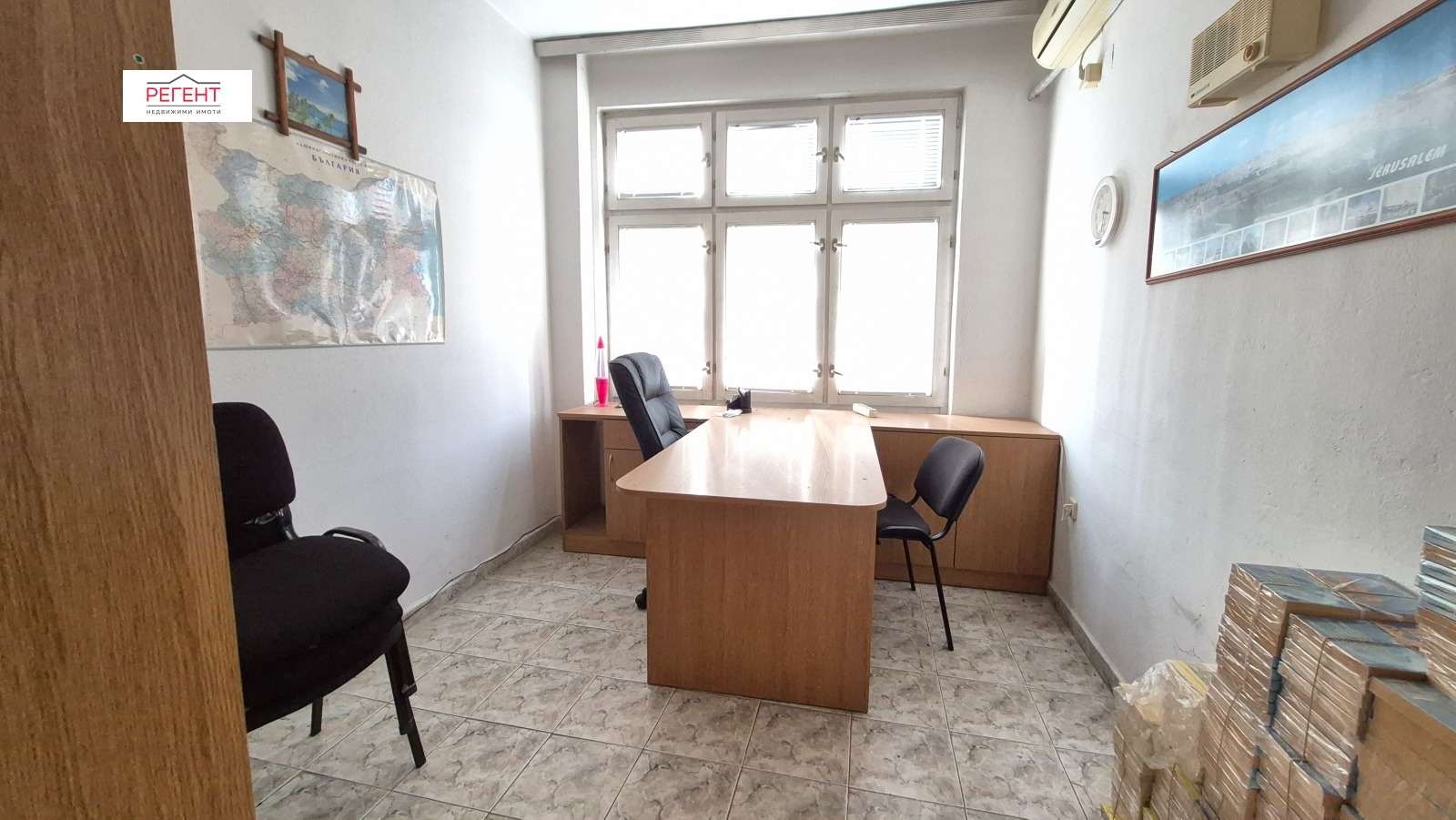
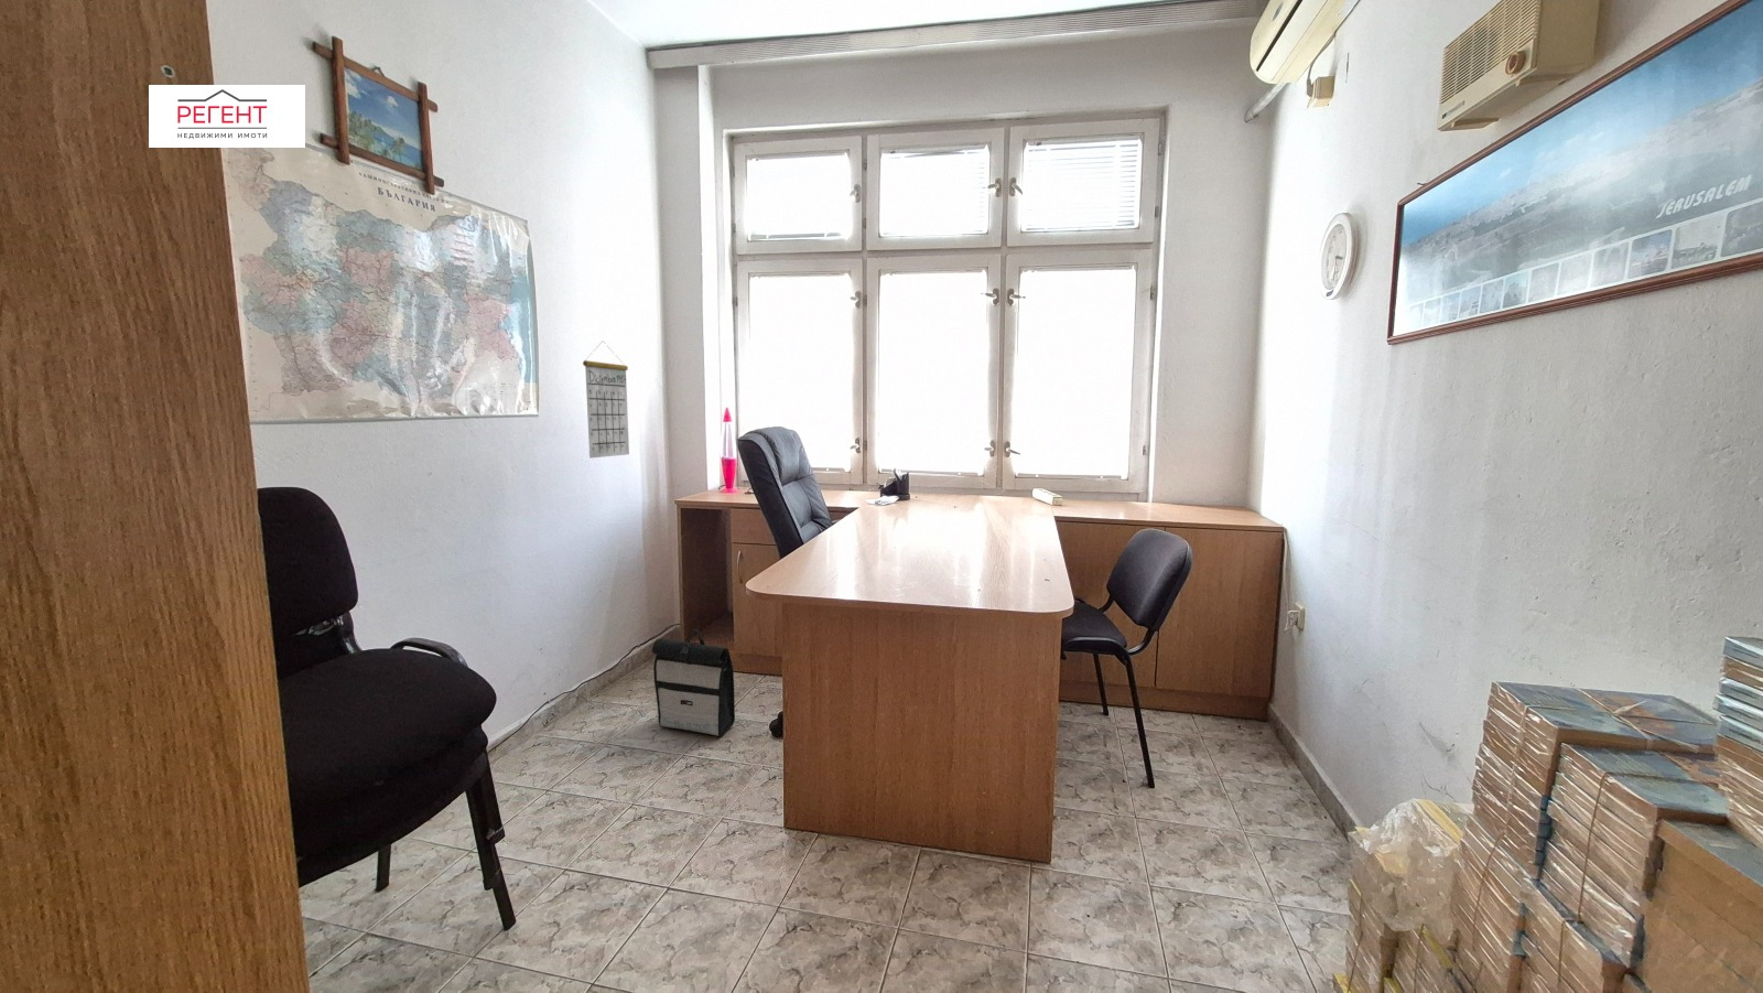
+ backpack [651,628,736,737]
+ calendar [581,339,631,460]
